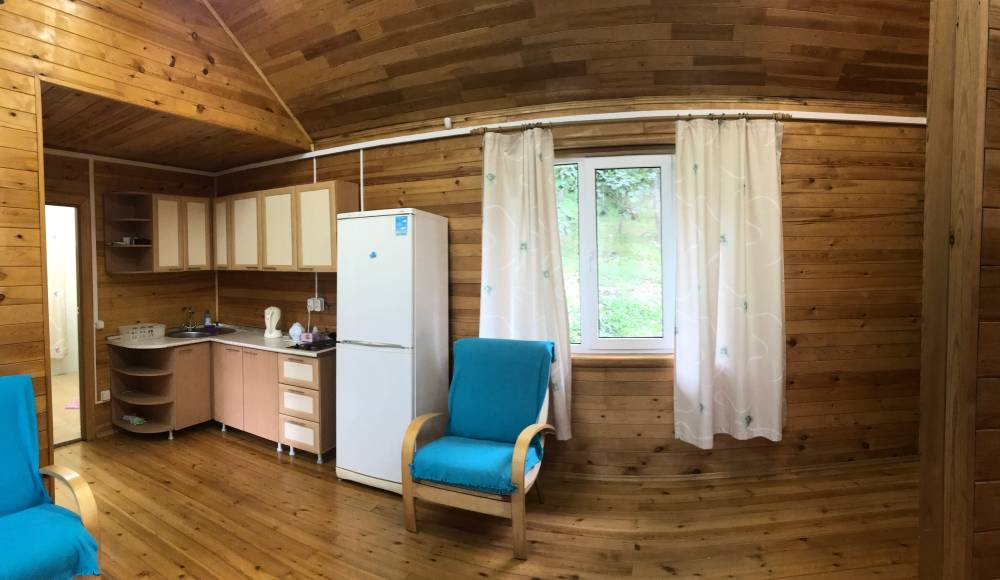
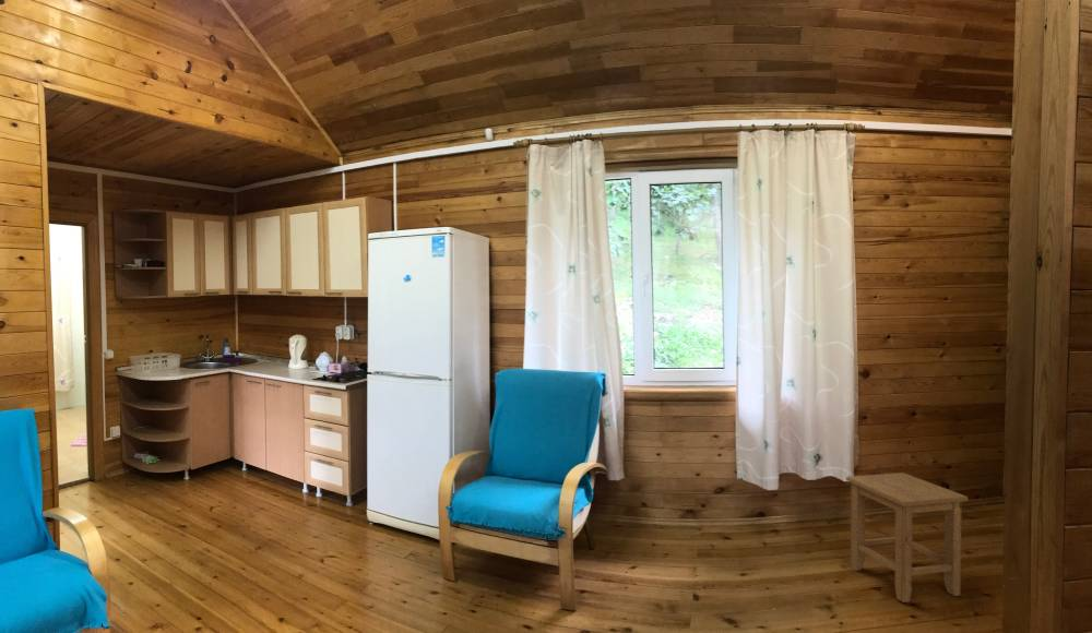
+ stool [845,471,969,604]
